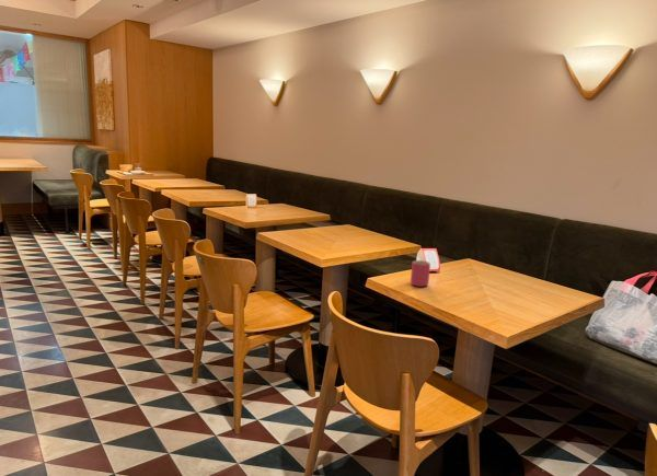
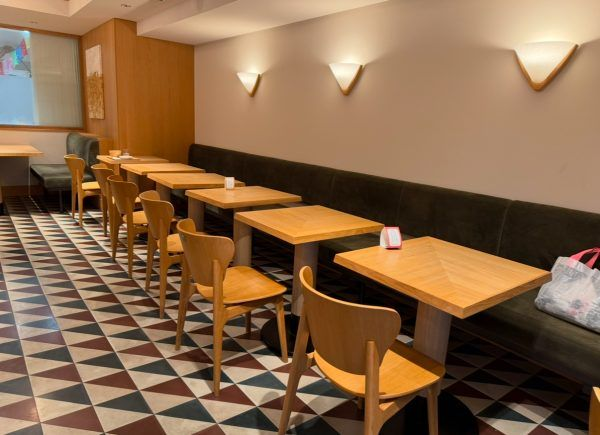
- mug [410,259,431,288]
